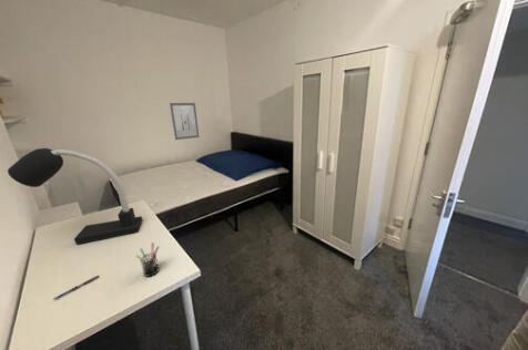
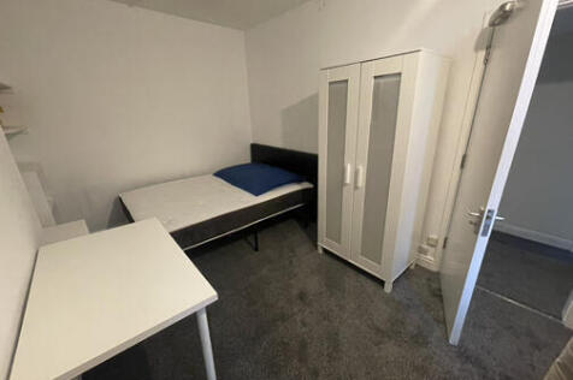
- pen holder [135,241,161,278]
- wall art [169,102,200,141]
- desk lamp [7,147,144,246]
- pen [52,275,100,301]
